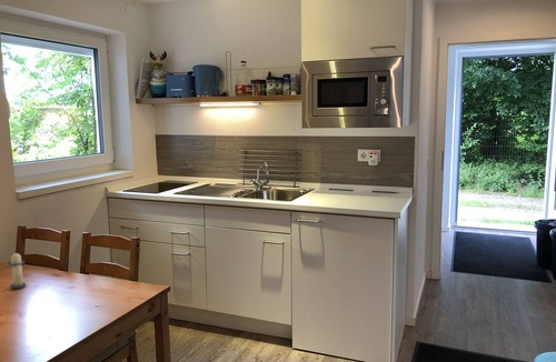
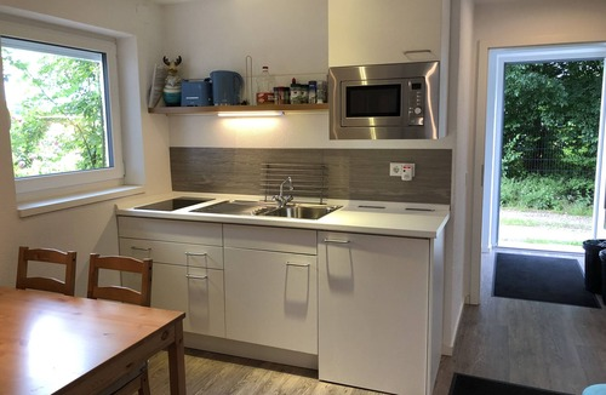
- candle [7,252,27,290]
